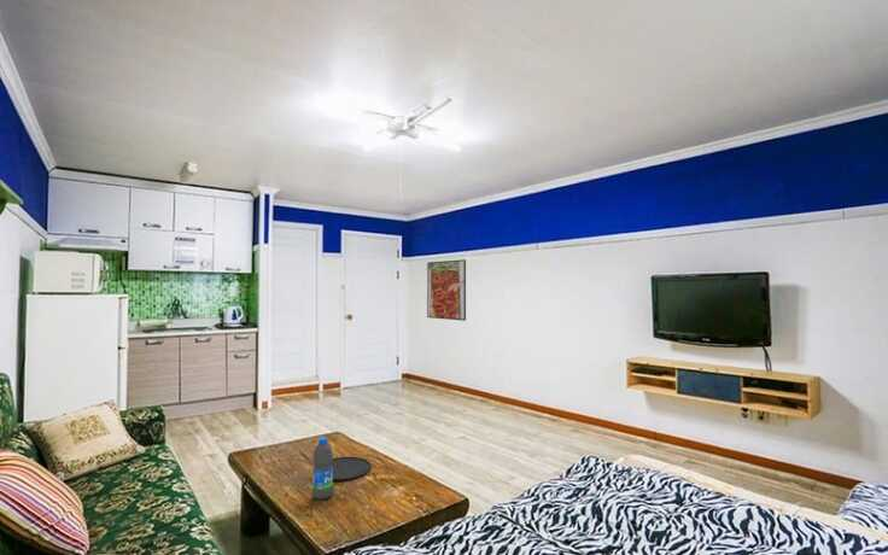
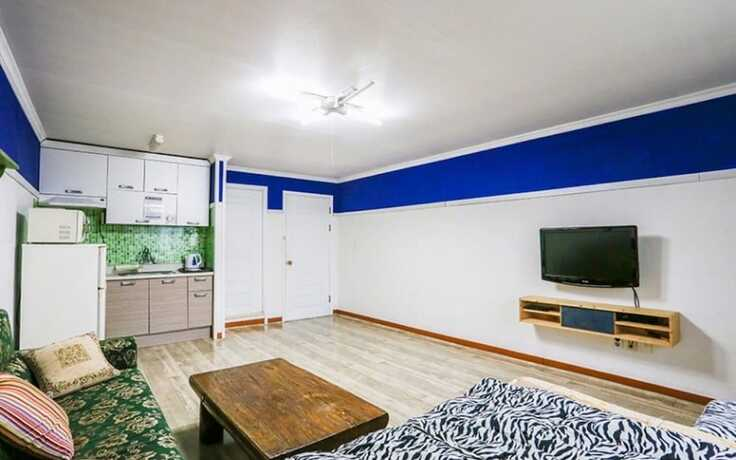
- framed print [426,258,467,322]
- water bottle [311,437,334,501]
- plate [332,456,373,483]
